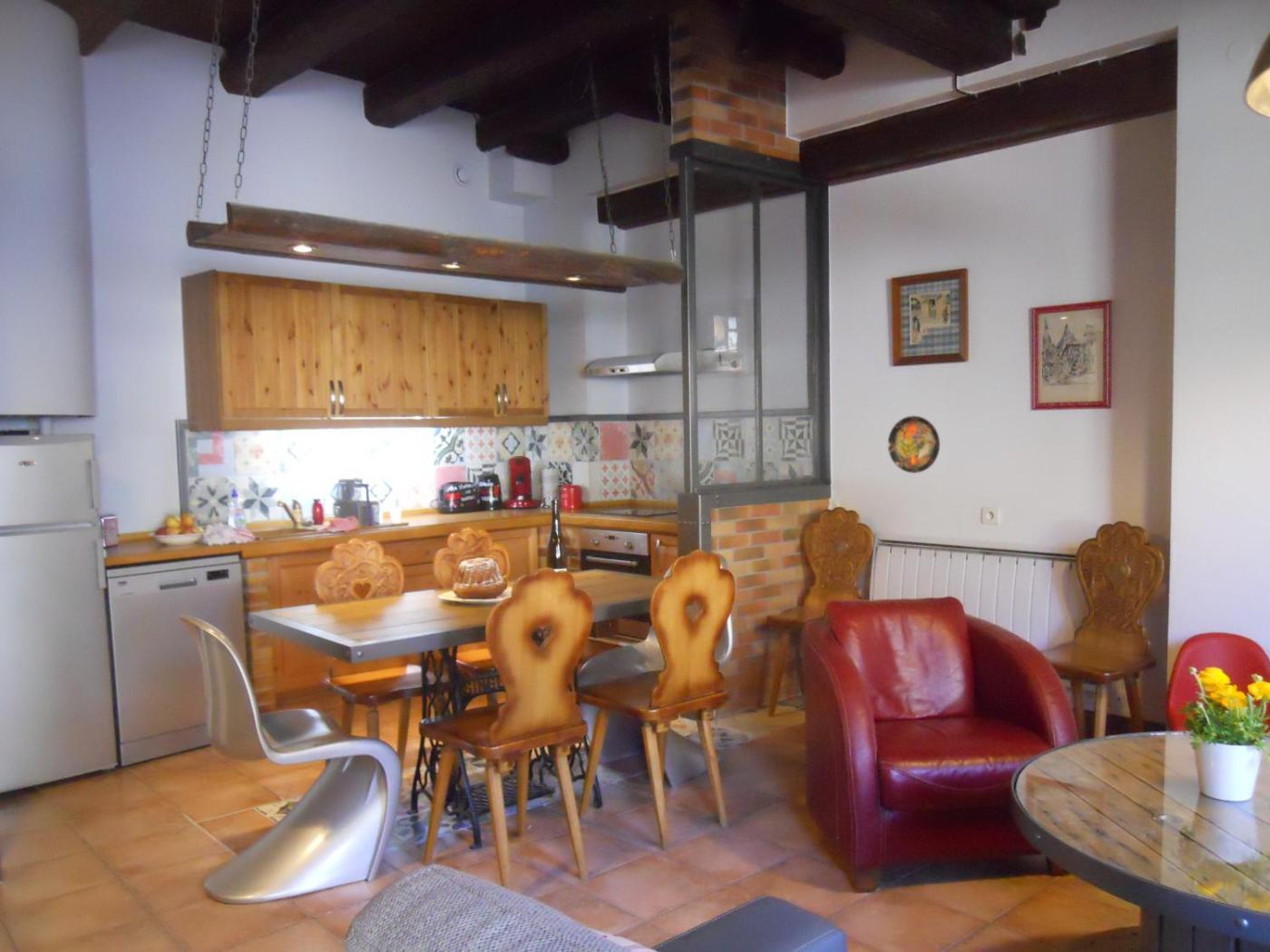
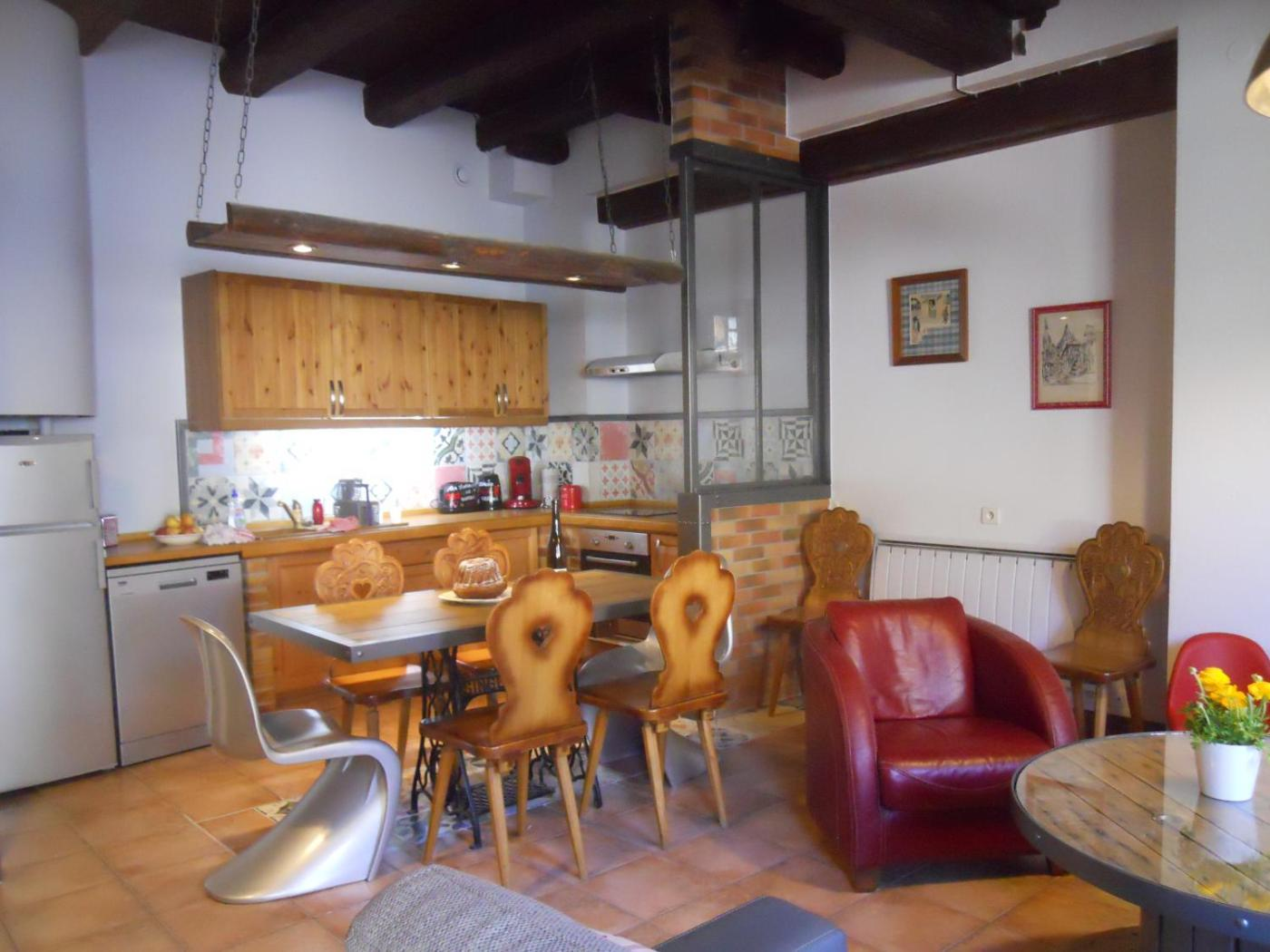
- decorative plate [887,415,941,474]
